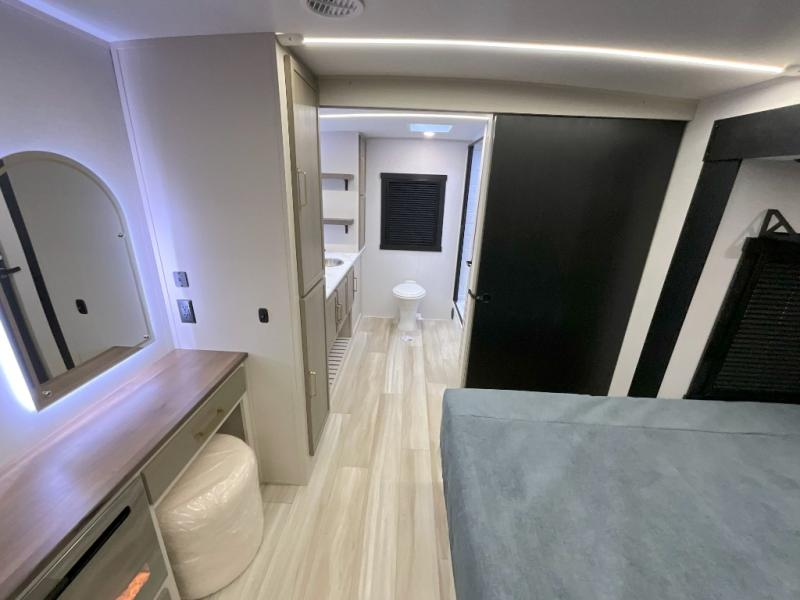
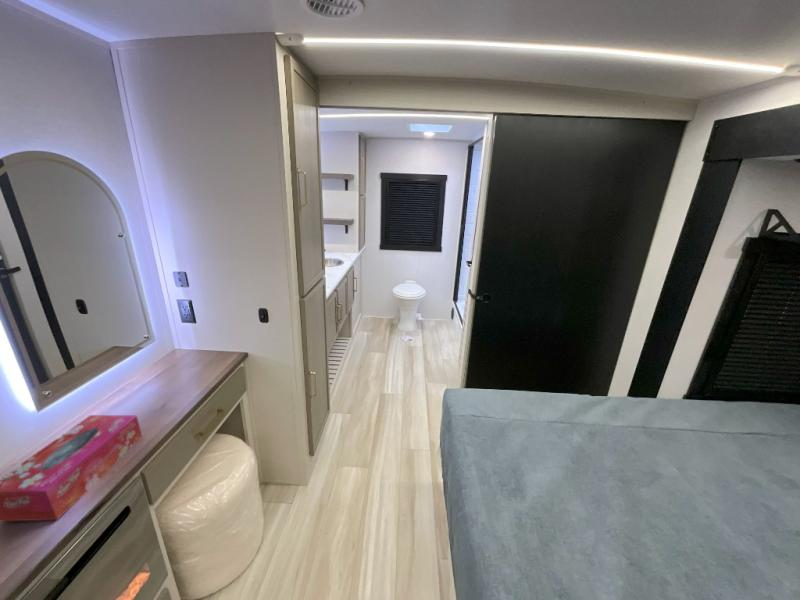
+ tissue box [0,414,143,522]
